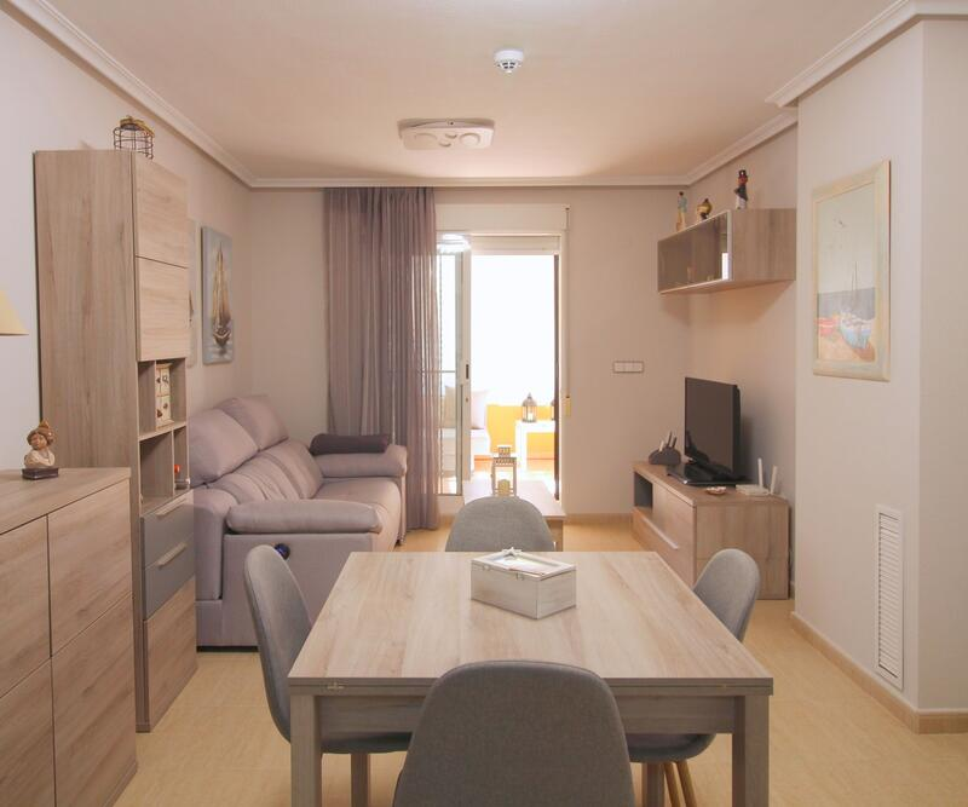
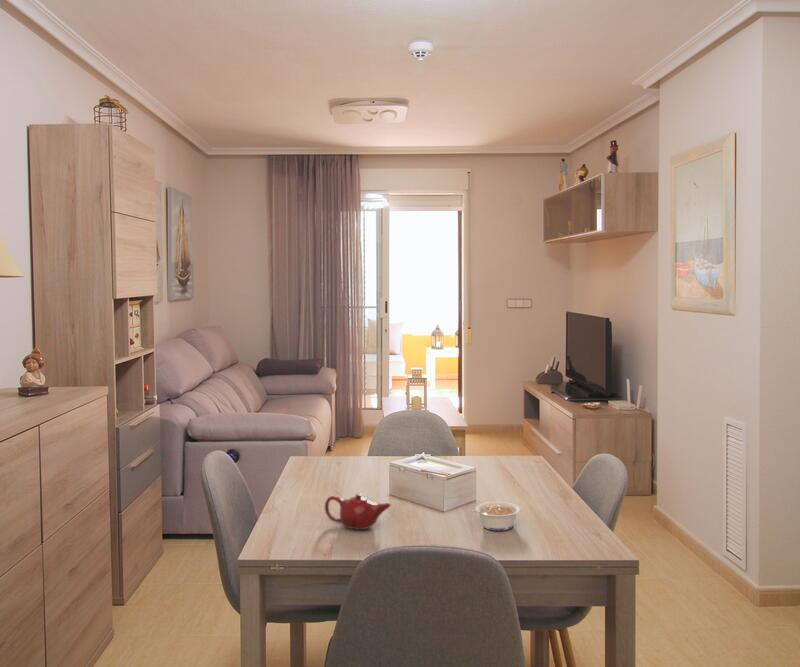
+ legume [471,501,521,532]
+ teapot [324,493,392,531]
